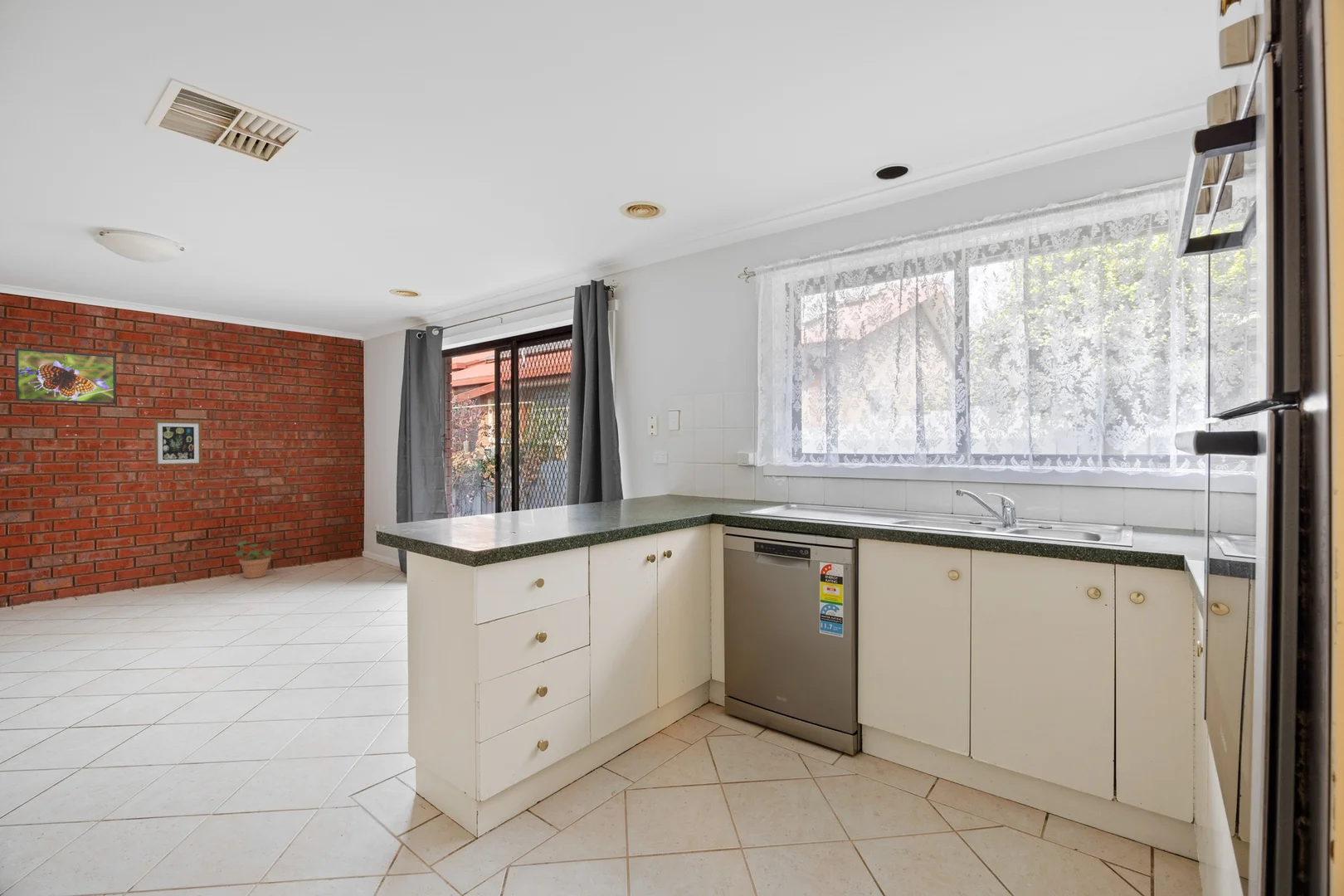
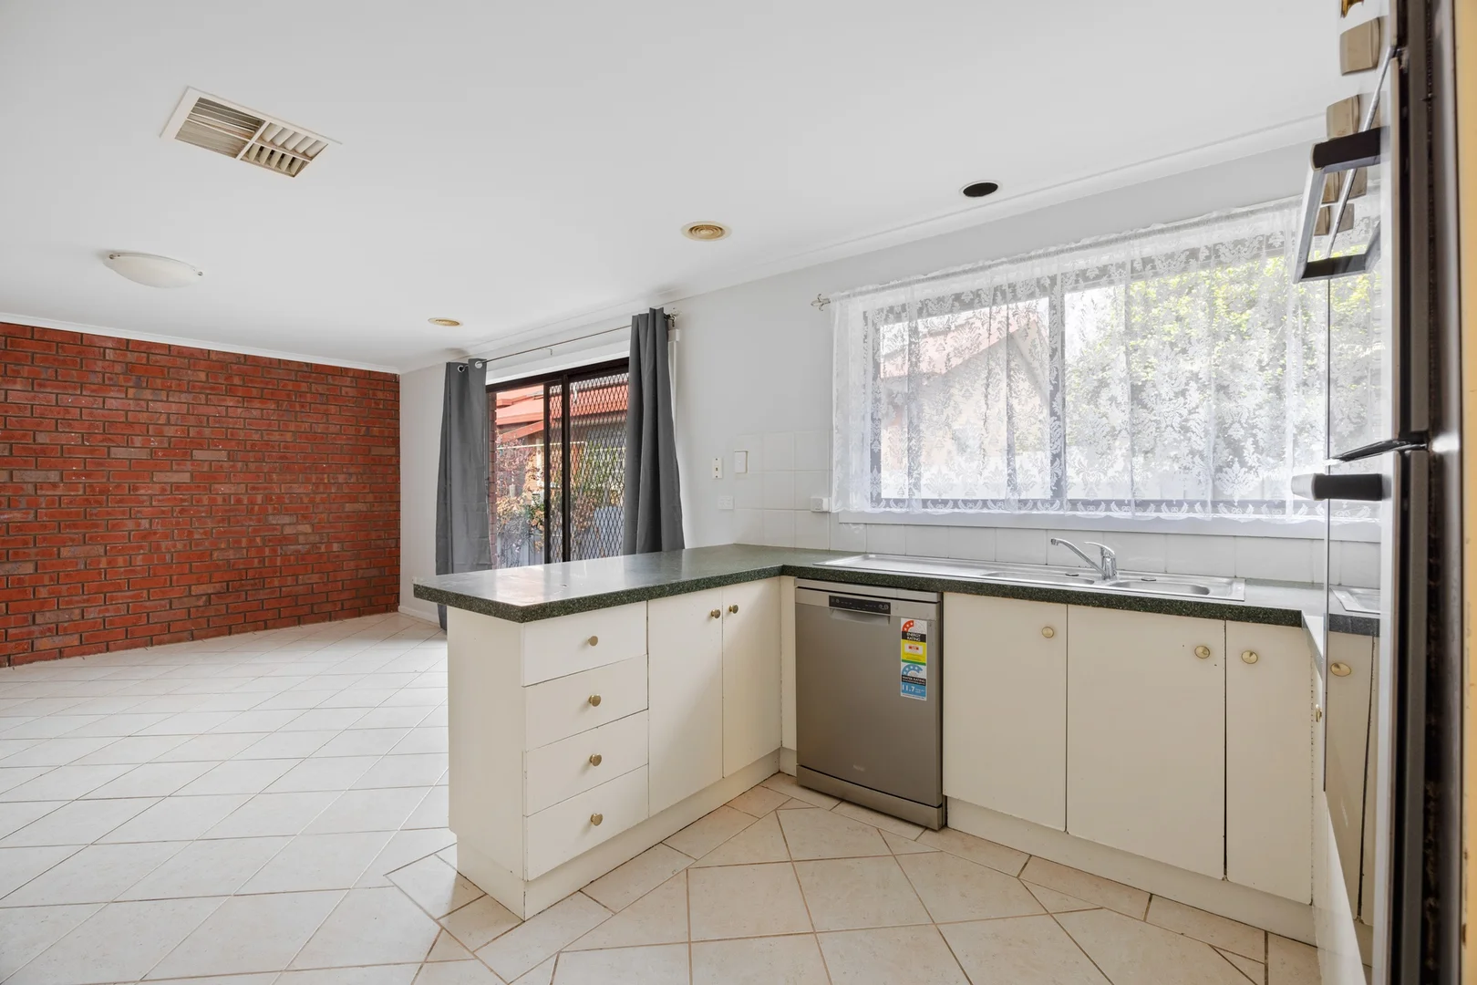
- wall art [153,419,203,467]
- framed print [14,347,117,405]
- potted plant [233,538,283,579]
